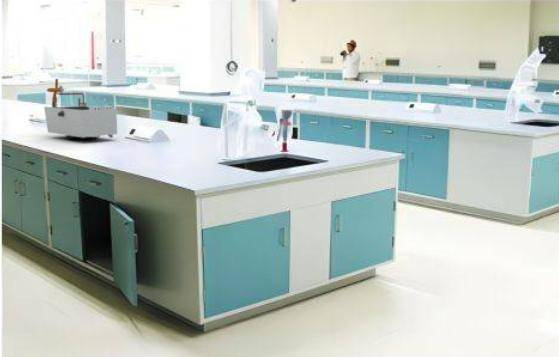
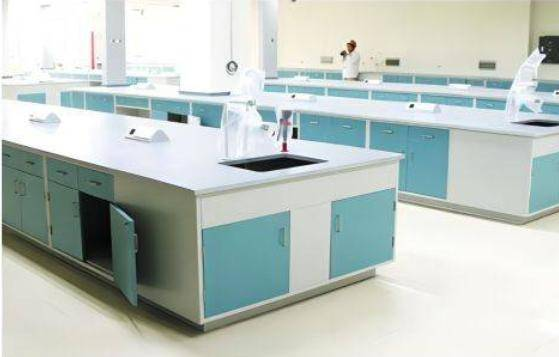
- laboratory equipment [43,78,118,141]
